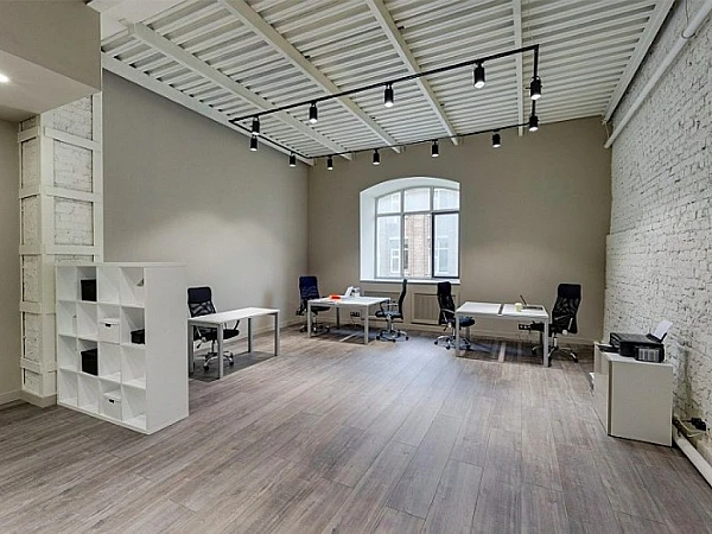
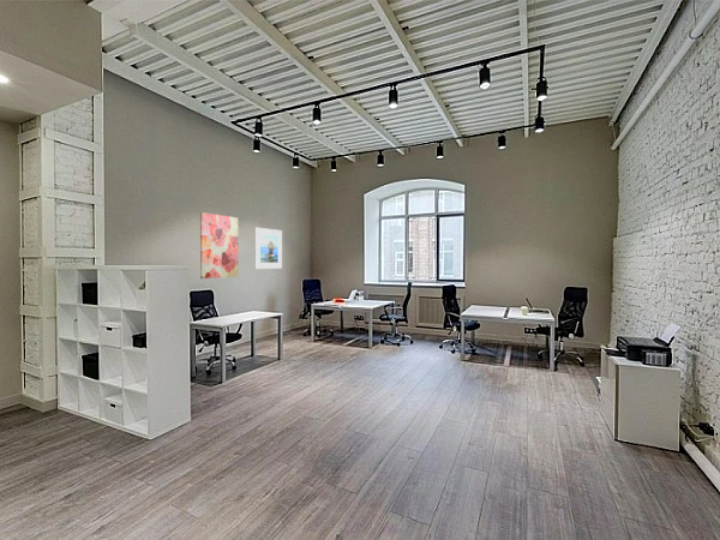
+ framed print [254,227,283,270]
+ wall art [199,211,239,280]
